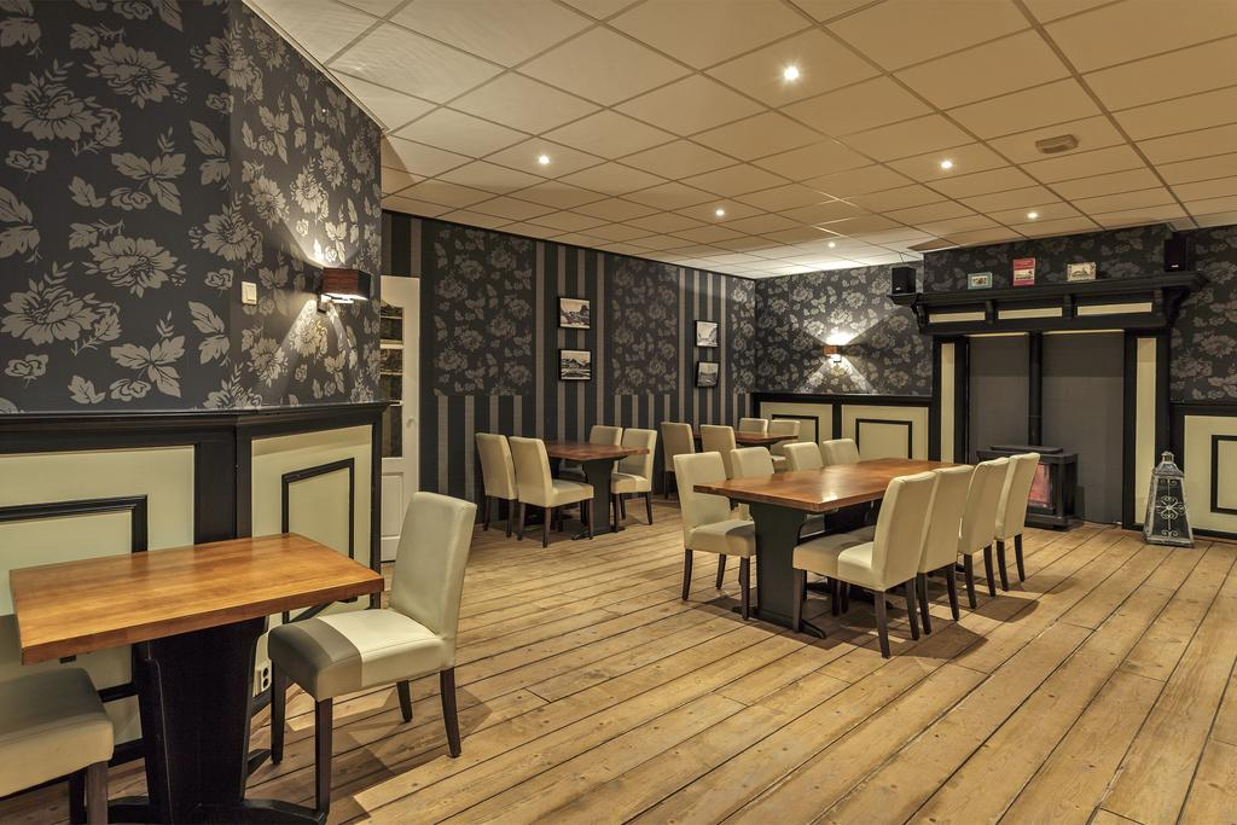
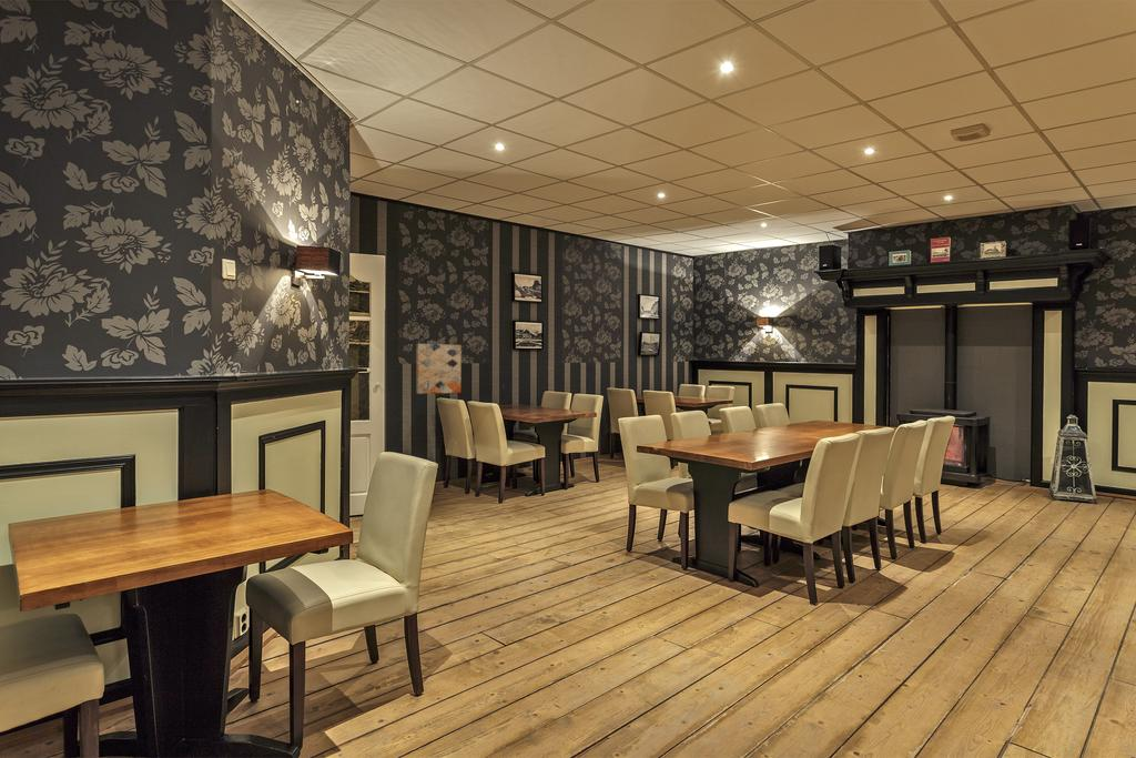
+ wall art [415,343,463,395]
